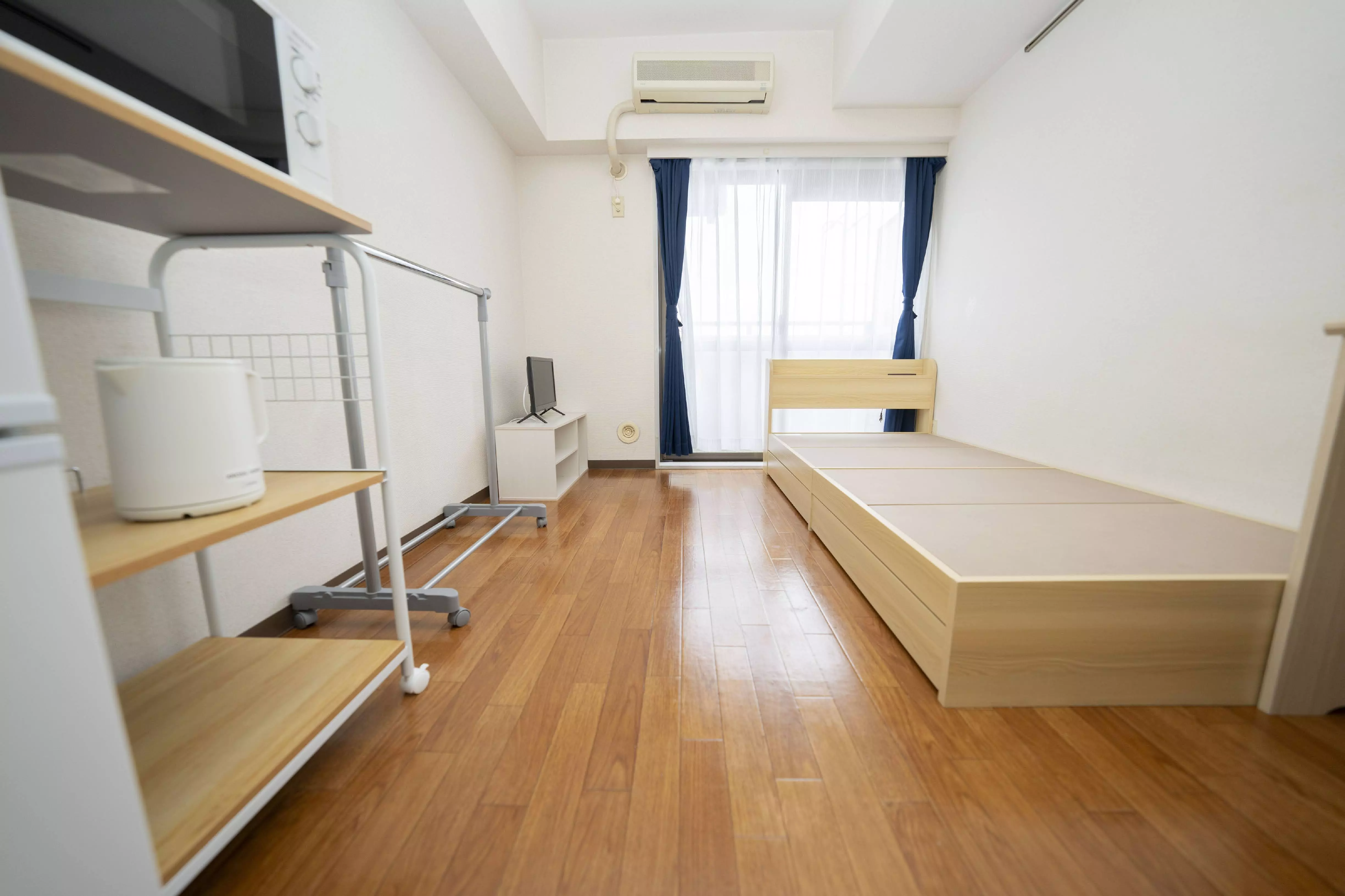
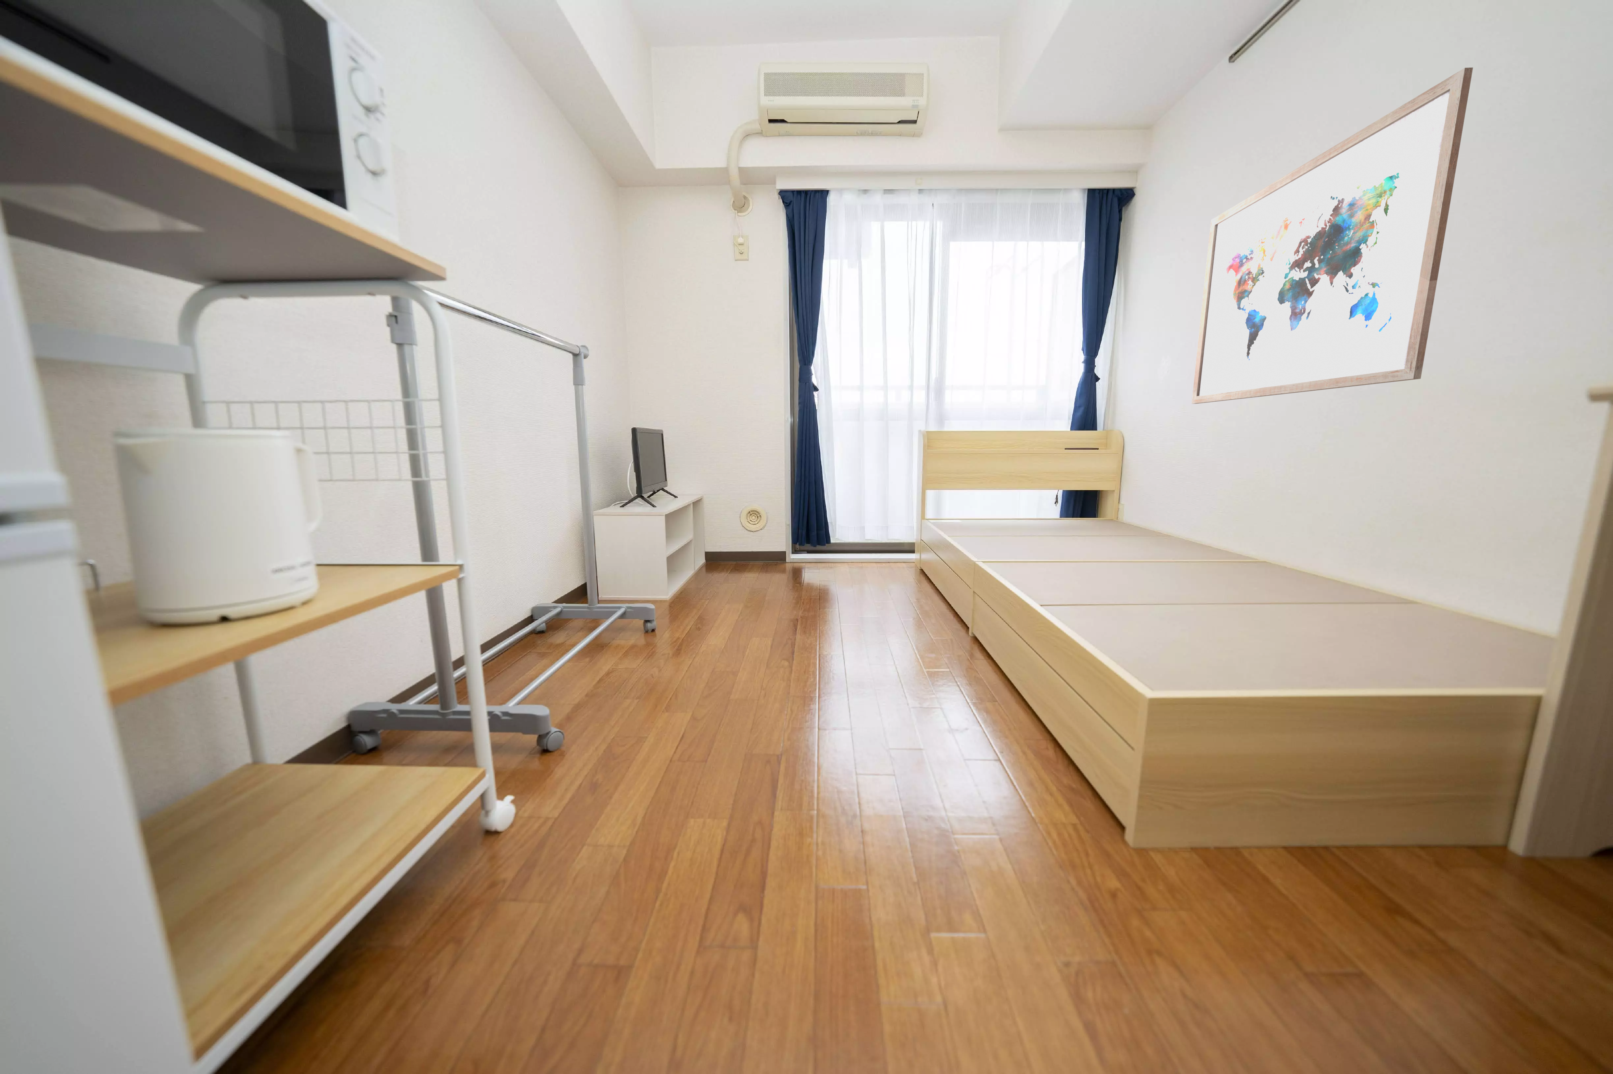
+ wall art [1191,67,1474,404]
